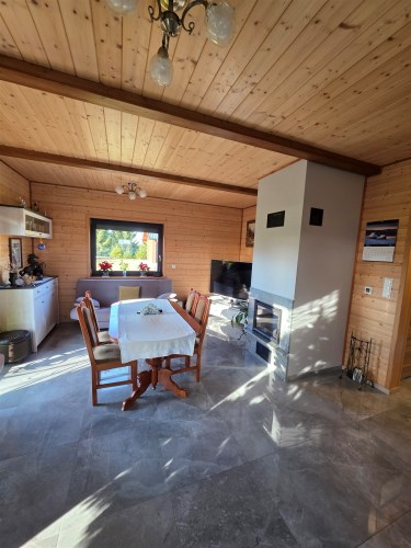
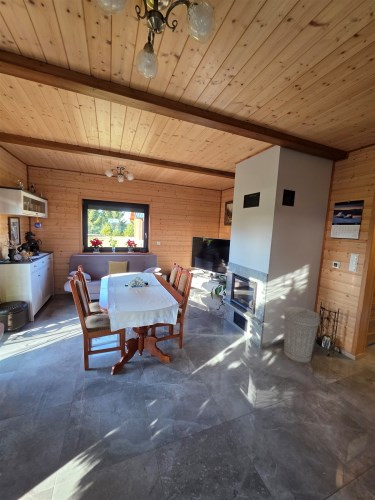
+ trash can [283,306,321,363]
